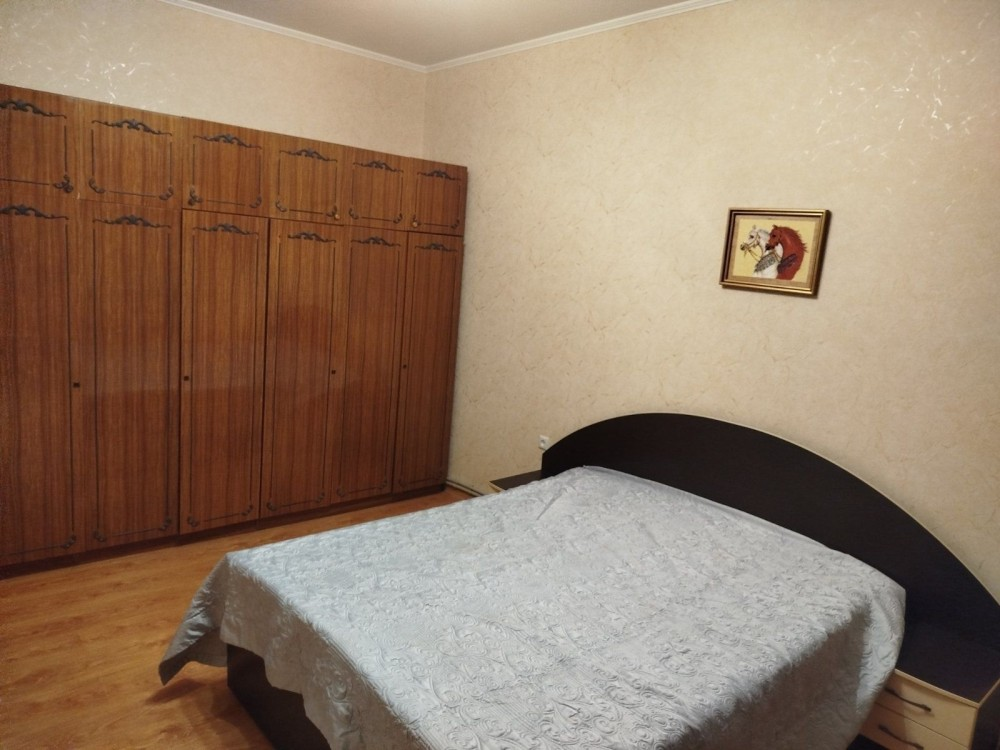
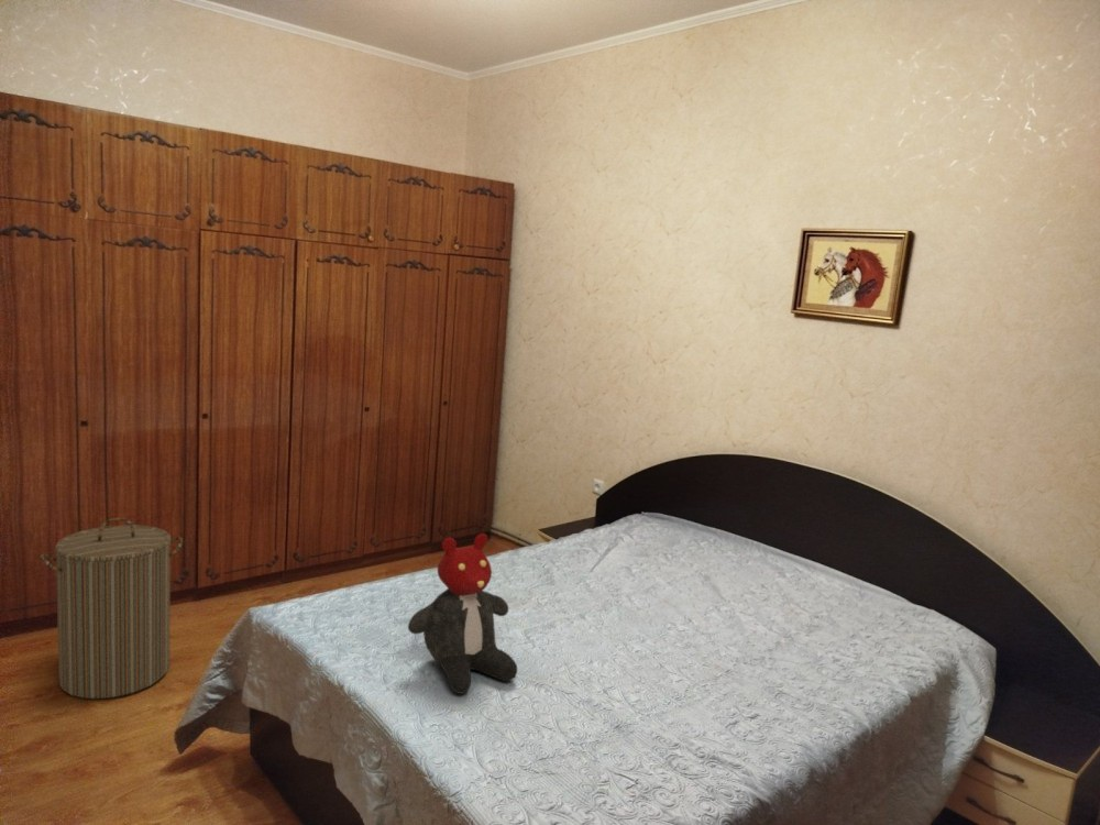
+ teddy bear [407,532,518,695]
+ laundry hamper [40,517,184,700]
